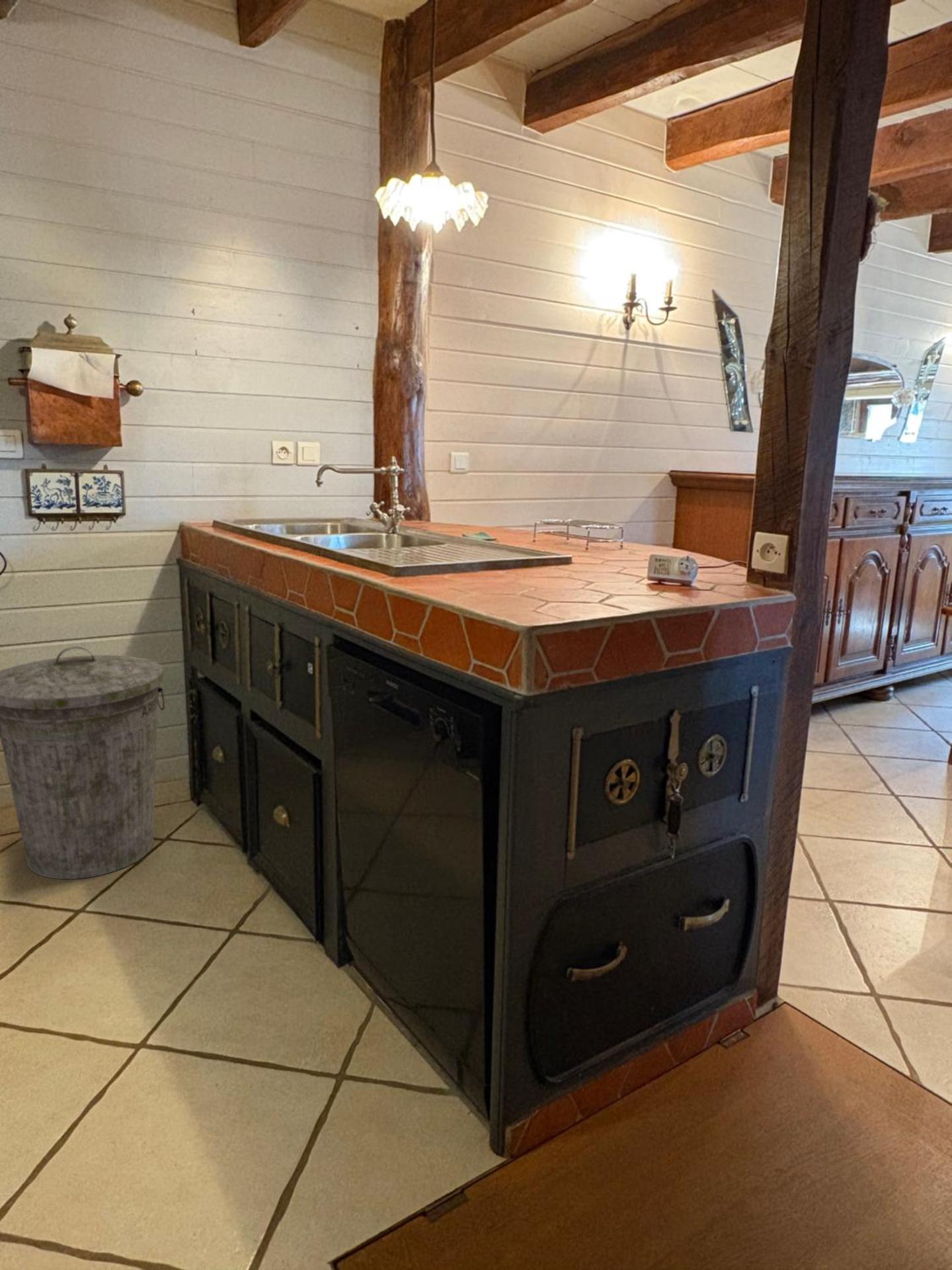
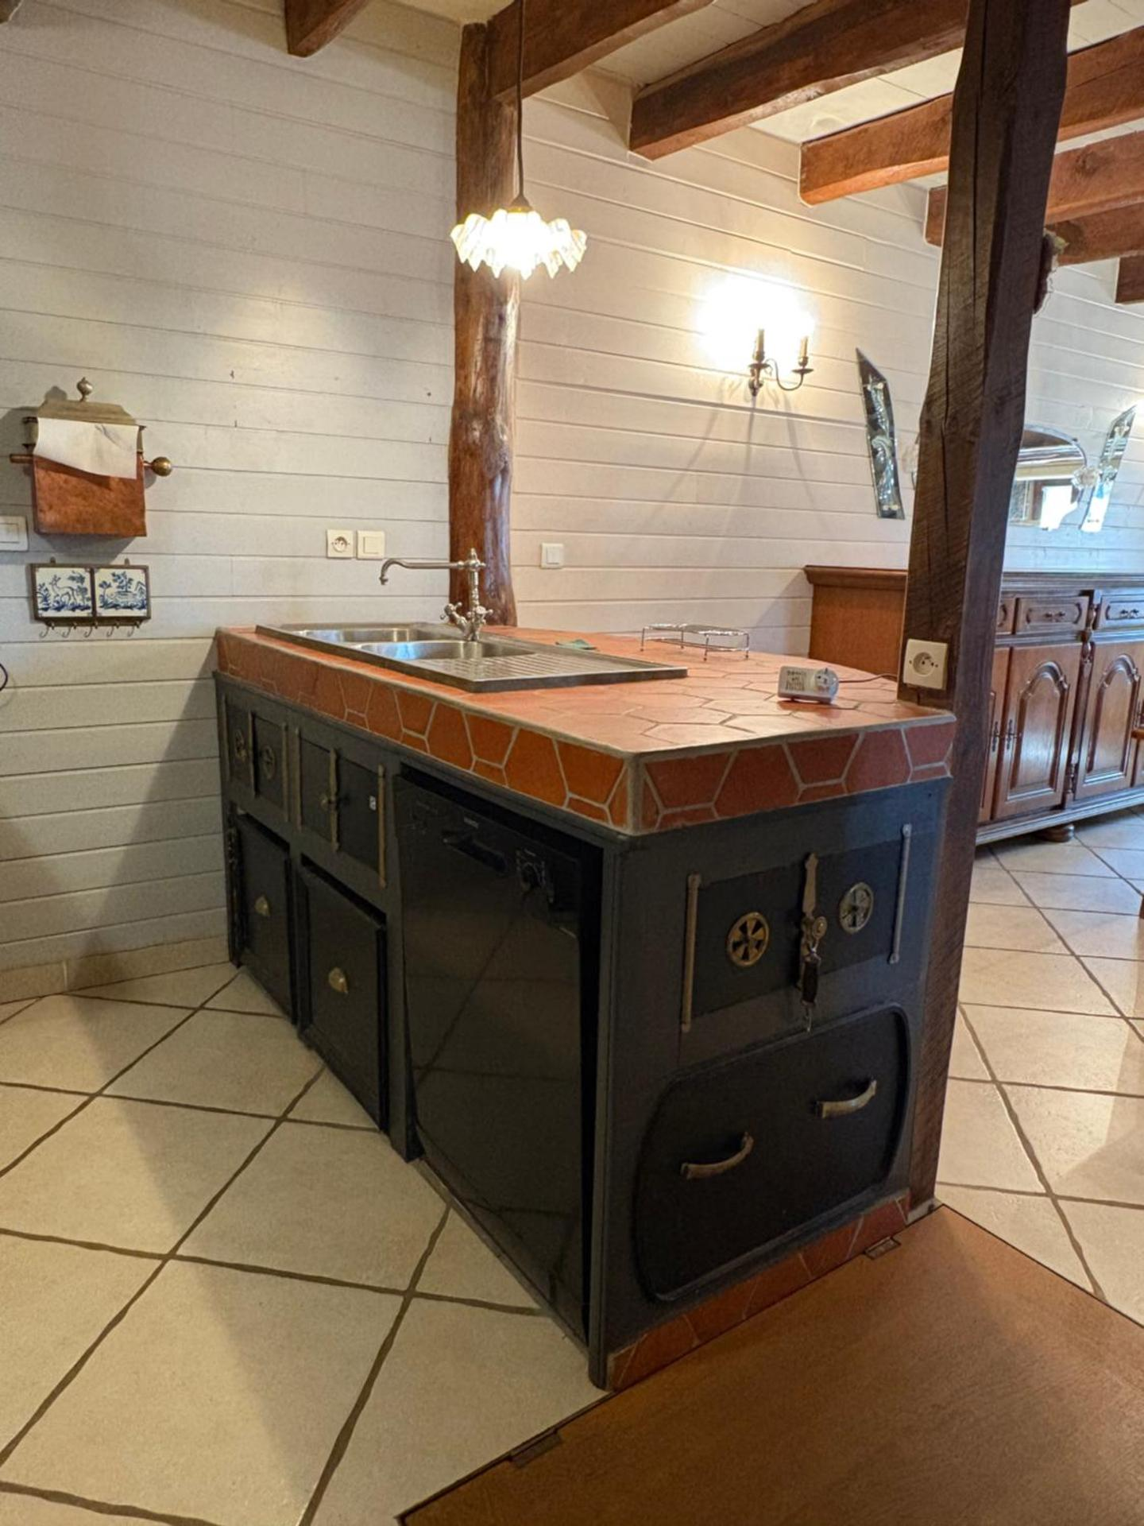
- trash can [0,646,165,880]
